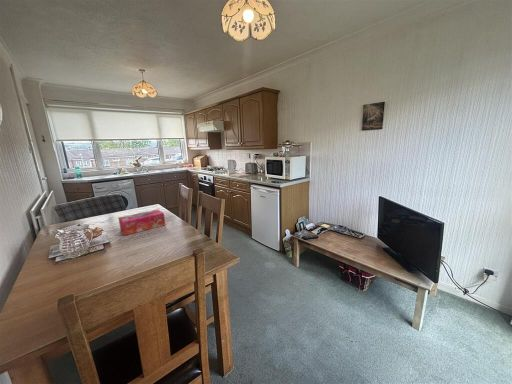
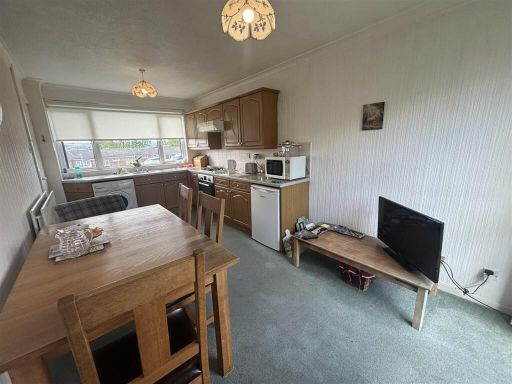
- tissue box [117,208,166,237]
